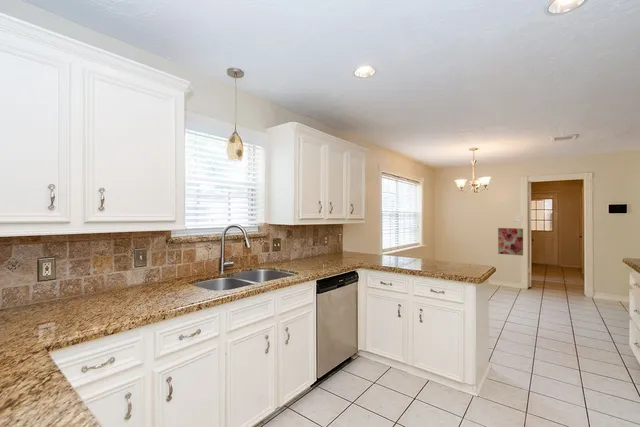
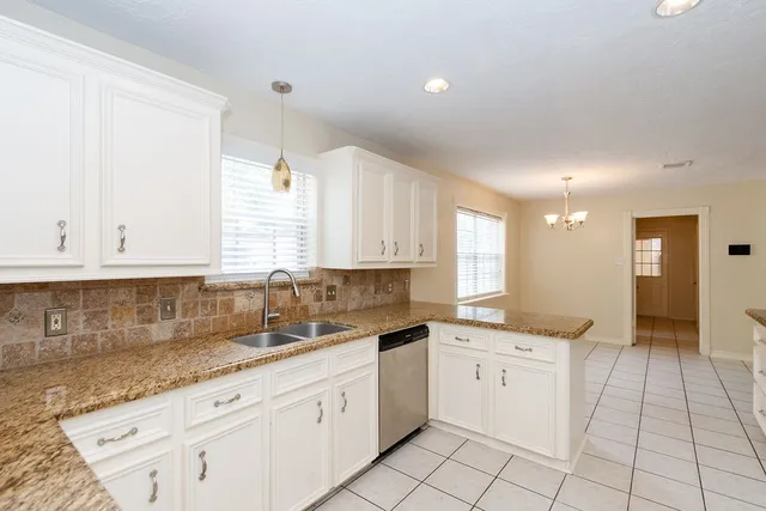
- wall art [497,227,524,257]
